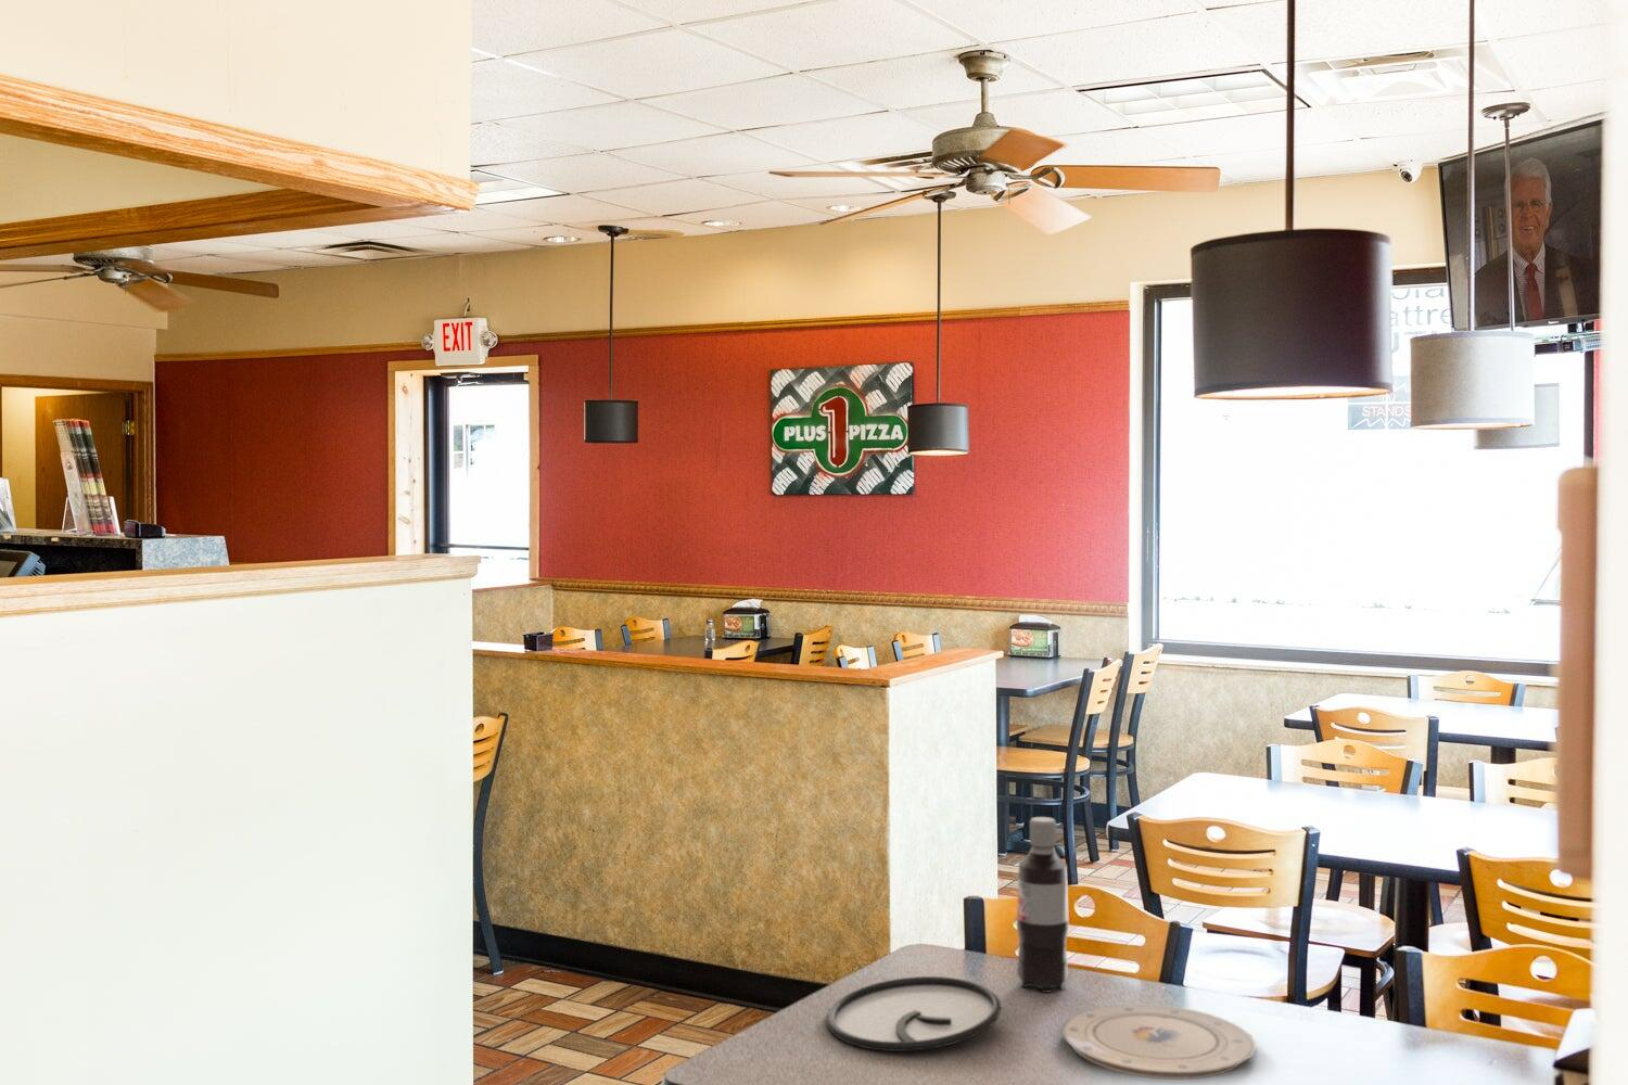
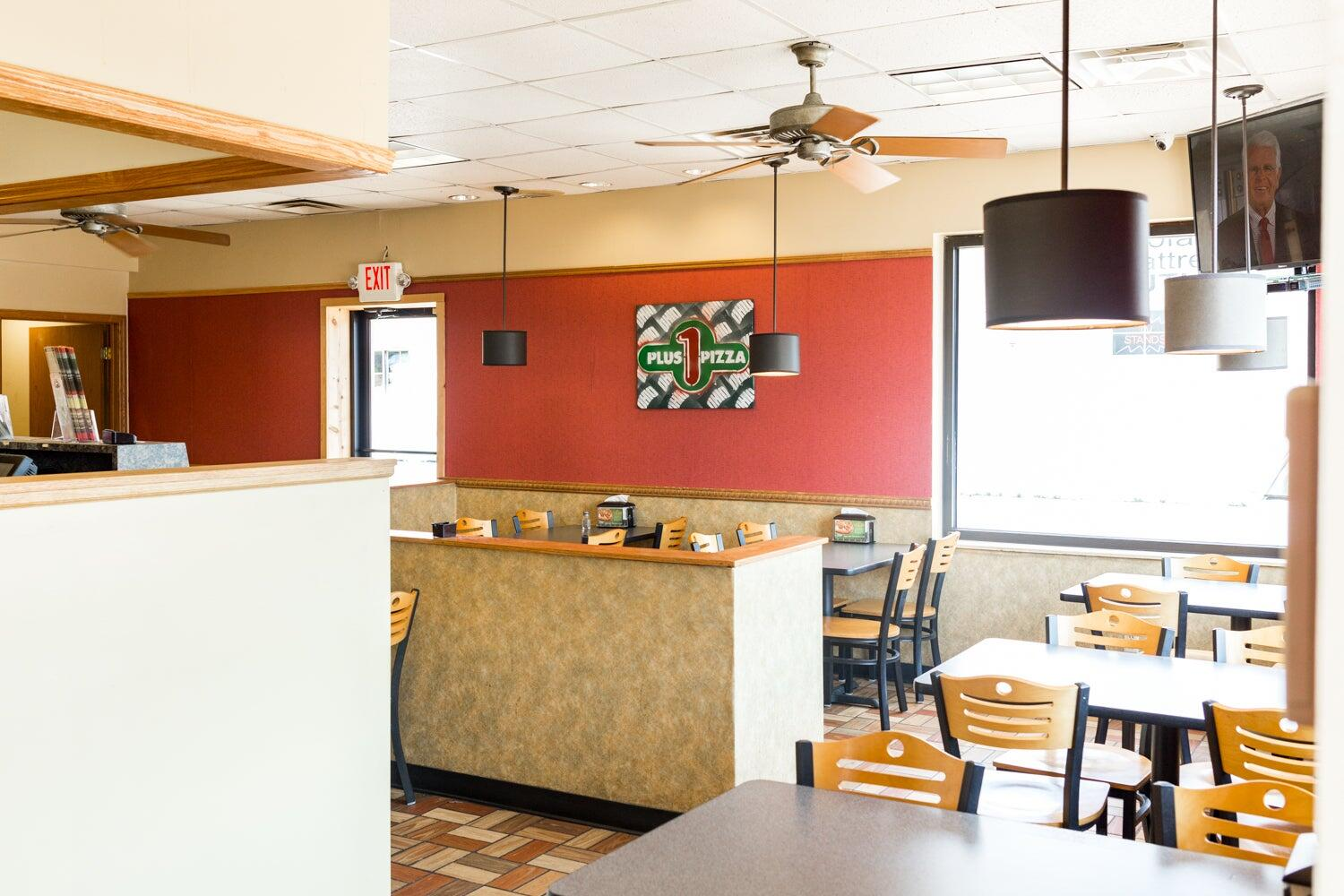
- plate [825,976,1002,1052]
- plate [1061,1004,1257,1080]
- pop [1016,816,1070,993]
